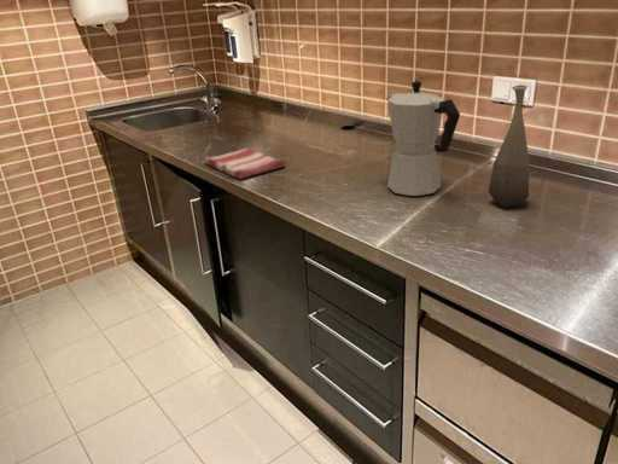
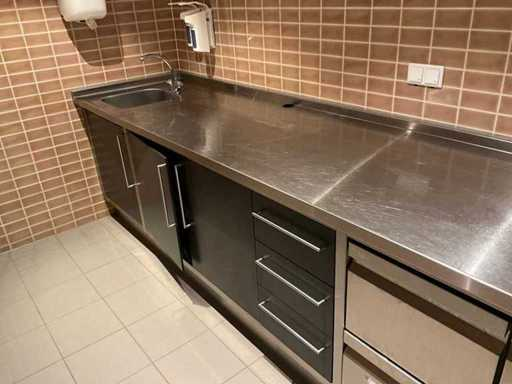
- moka pot [385,80,461,197]
- dish towel [204,147,287,180]
- bottle [488,83,530,209]
